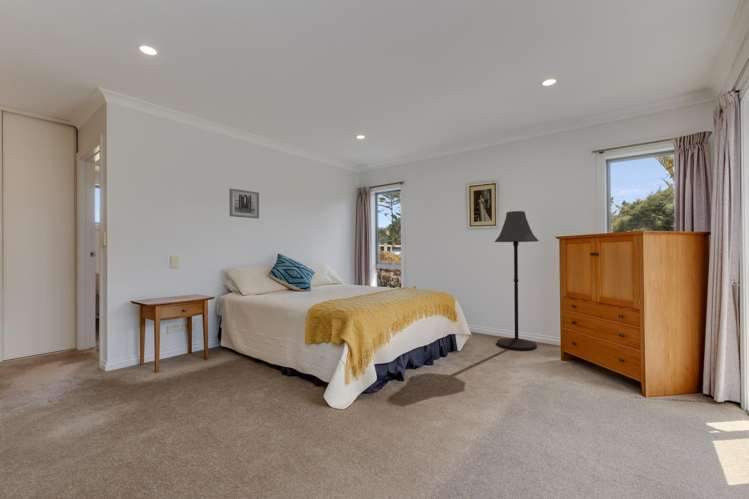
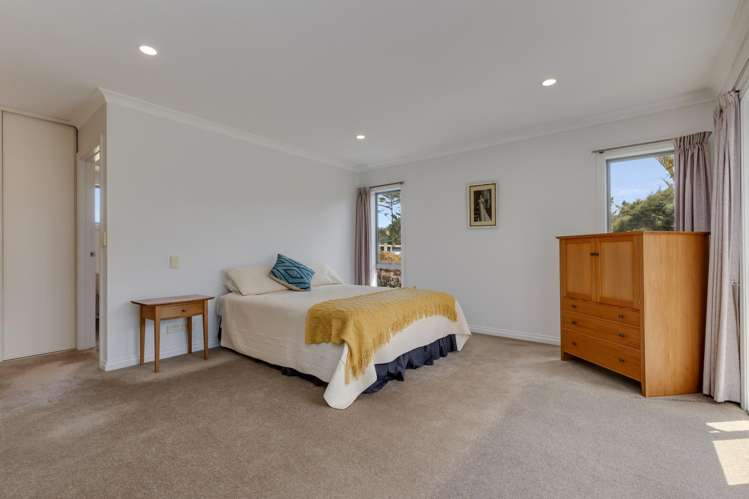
- wall art [228,187,260,219]
- floor lamp [494,210,540,351]
